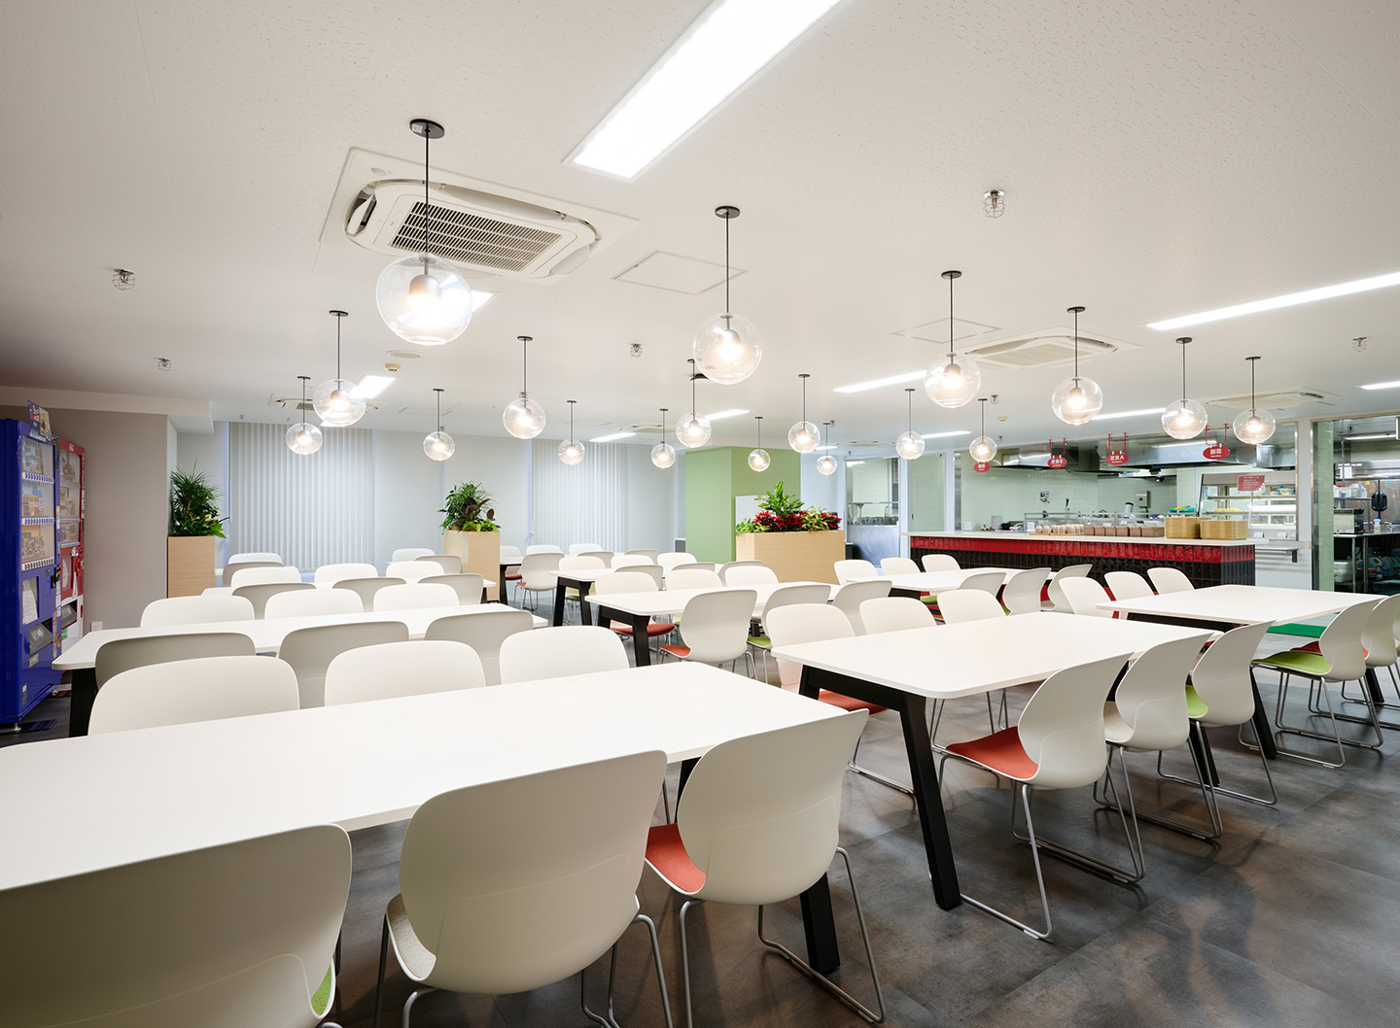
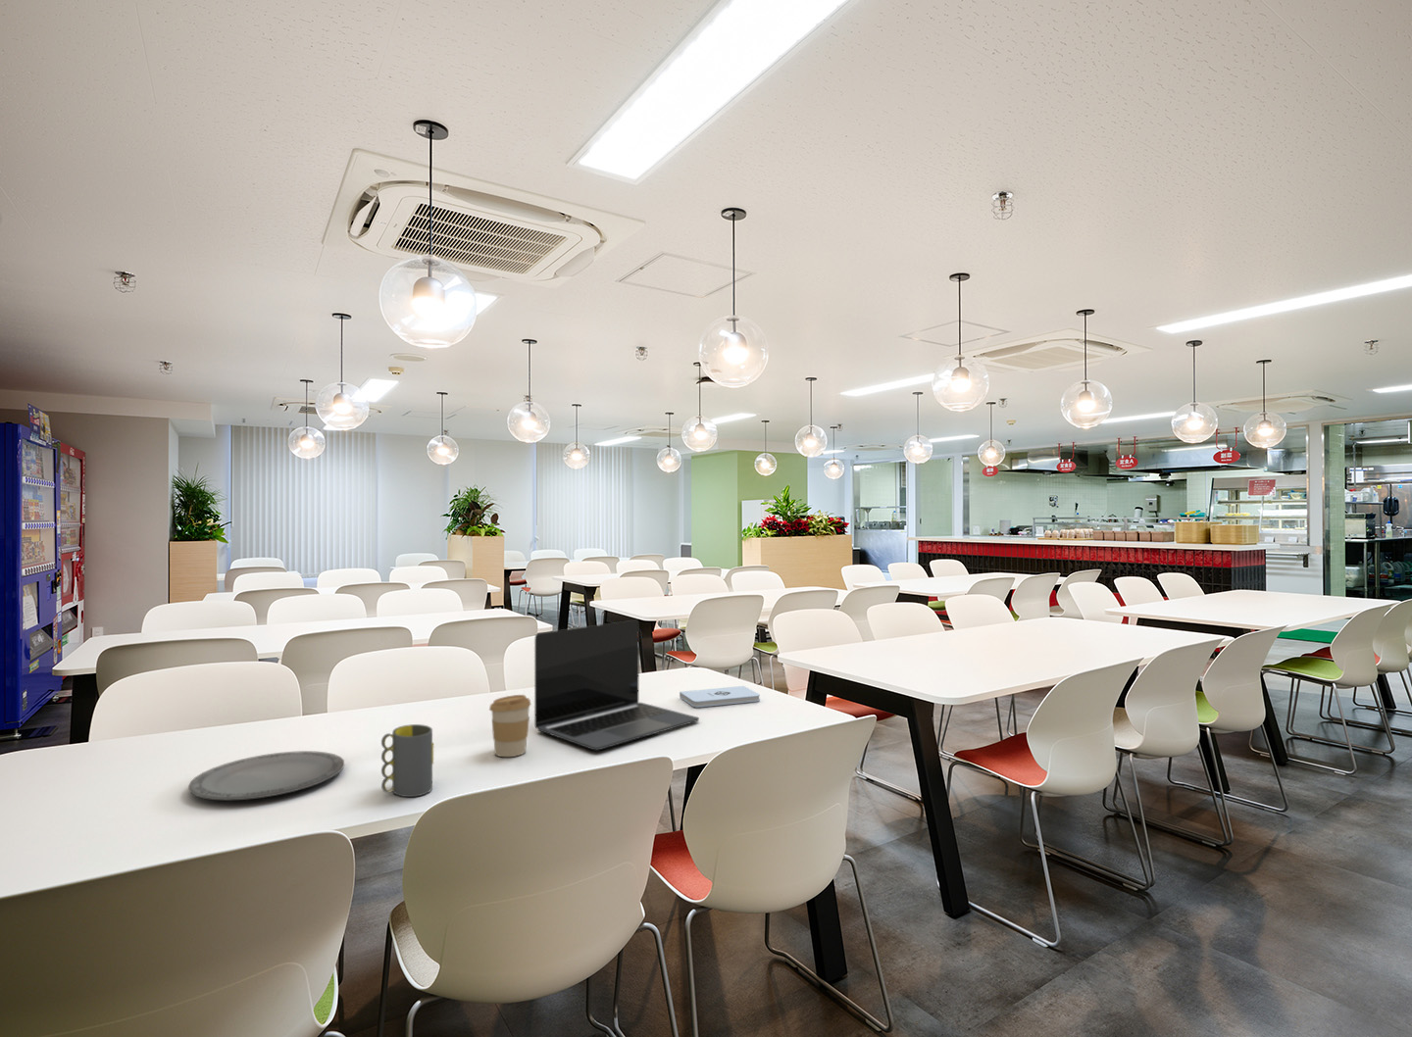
+ mug [380,723,434,798]
+ coffee cup [488,694,532,757]
+ laptop [534,619,701,751]
+ notepad [679,685,761,708]
+ plate [187,750,345,801]
